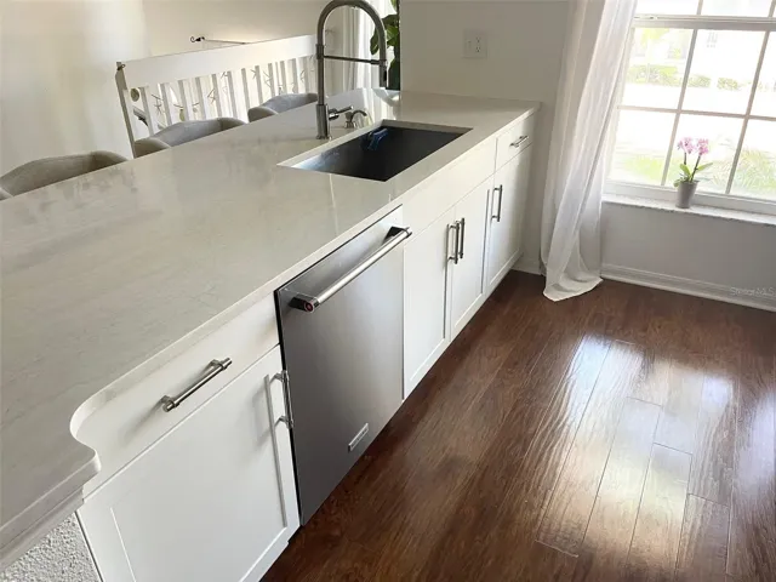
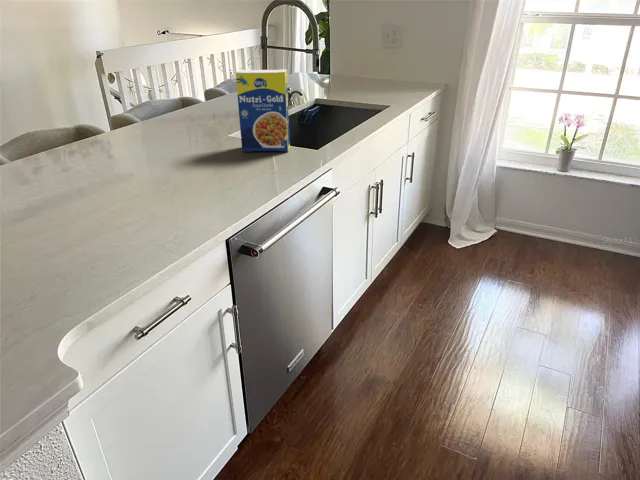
+ legume [235,68,291,153]
